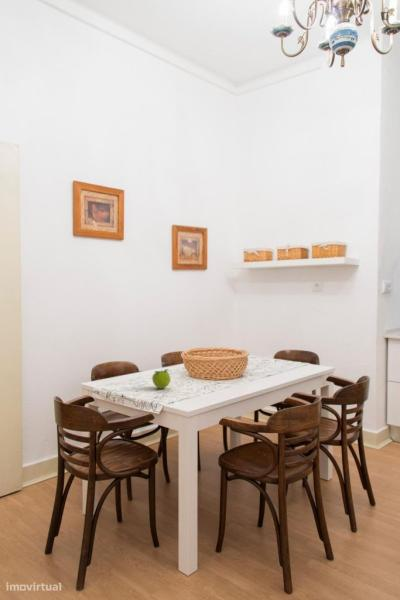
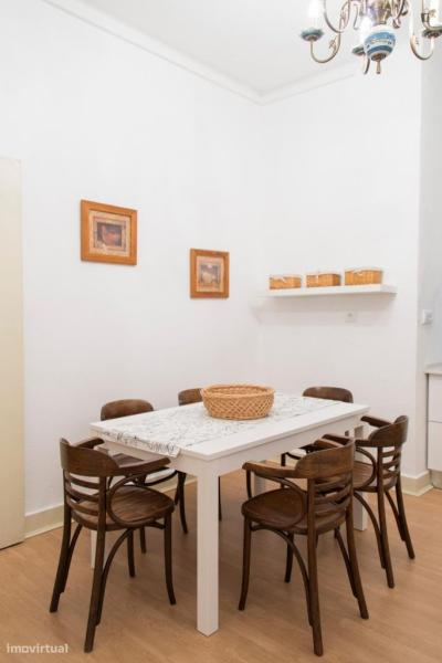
- fruit [151,368,171,390]
